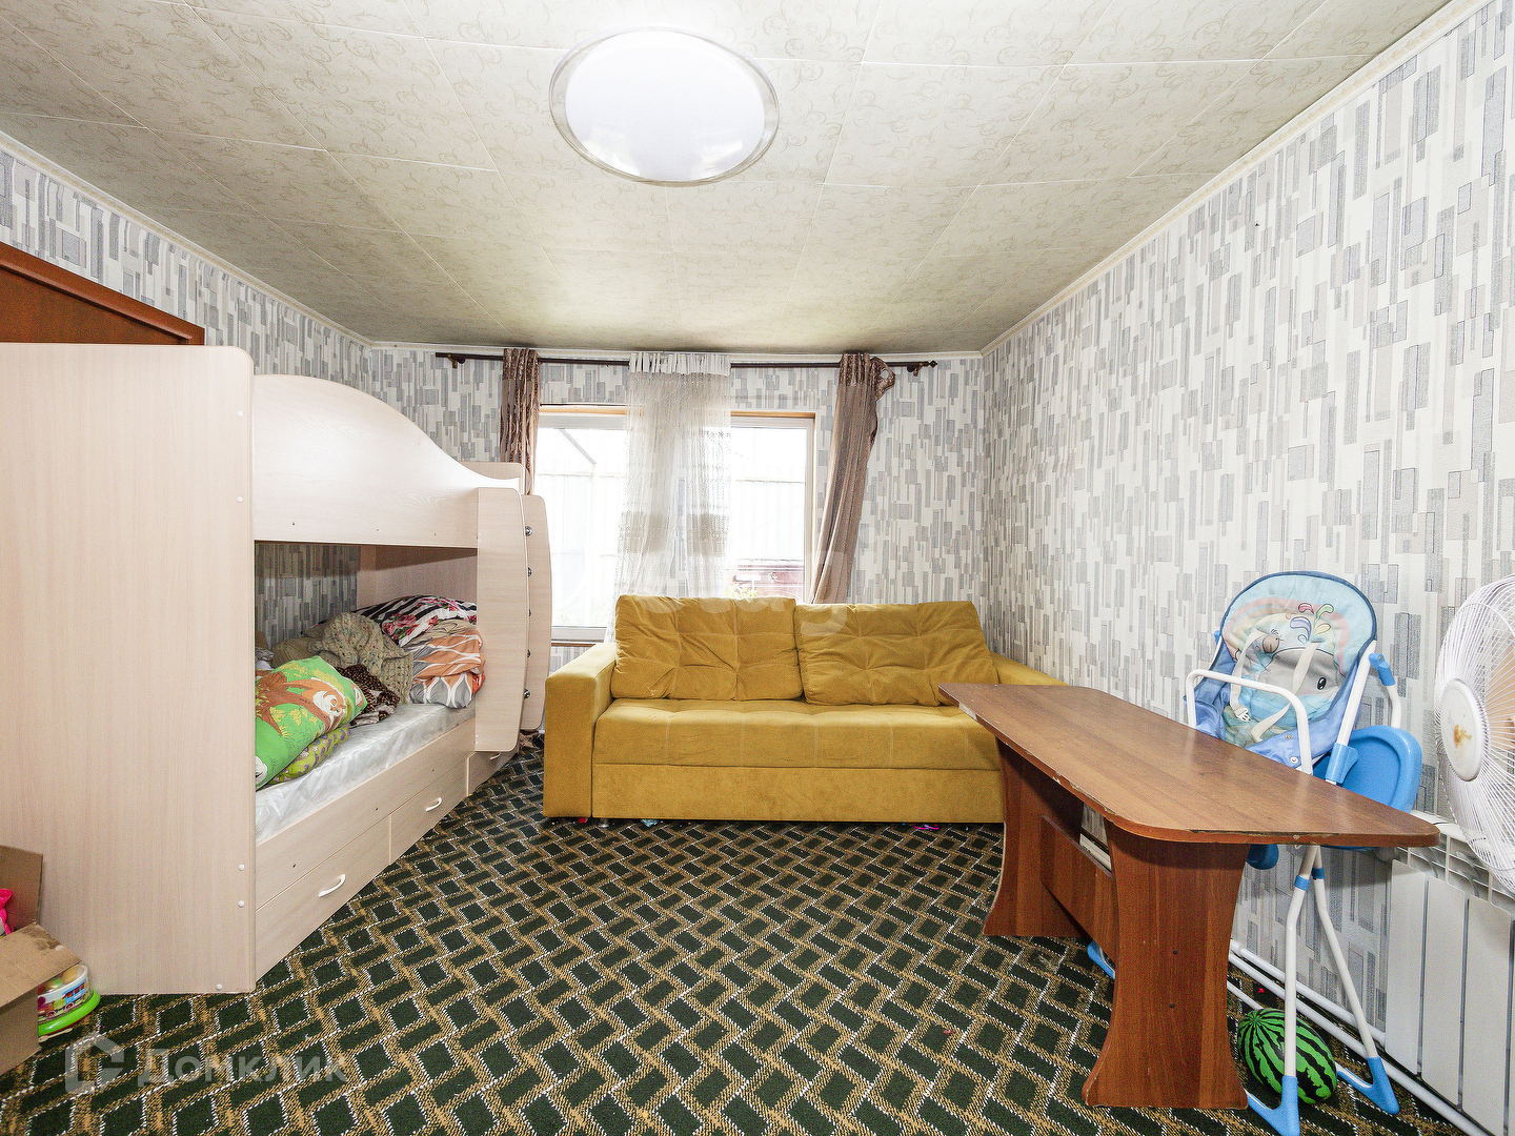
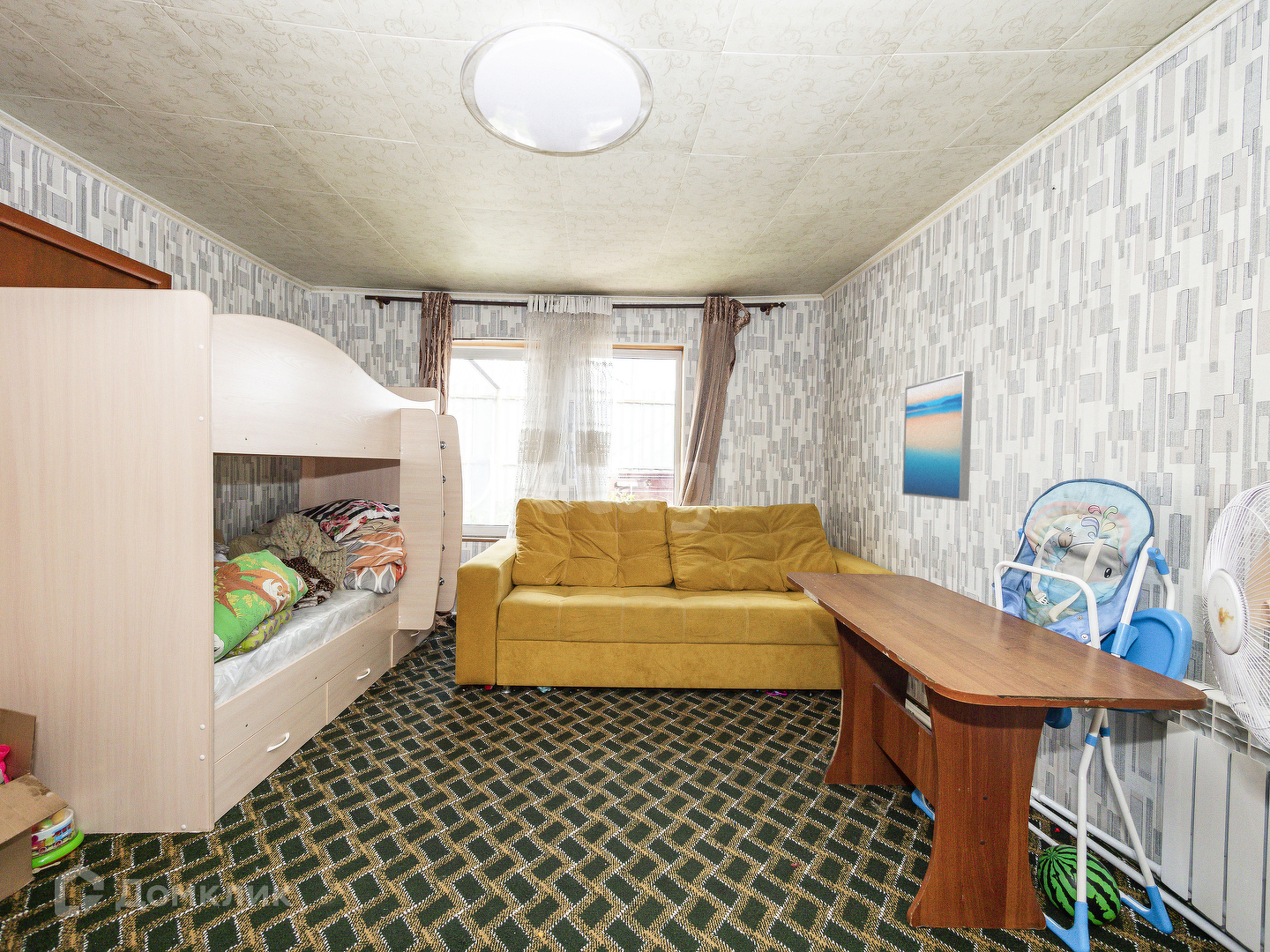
+ wall art [901,370,974,502]
